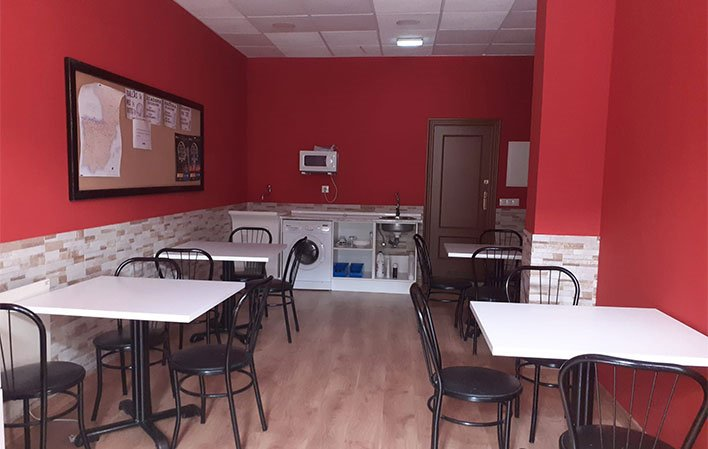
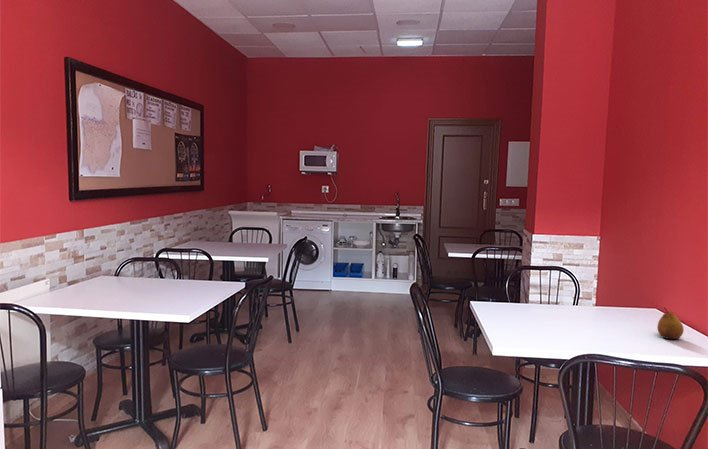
+ fruit [656,306,685,340]
